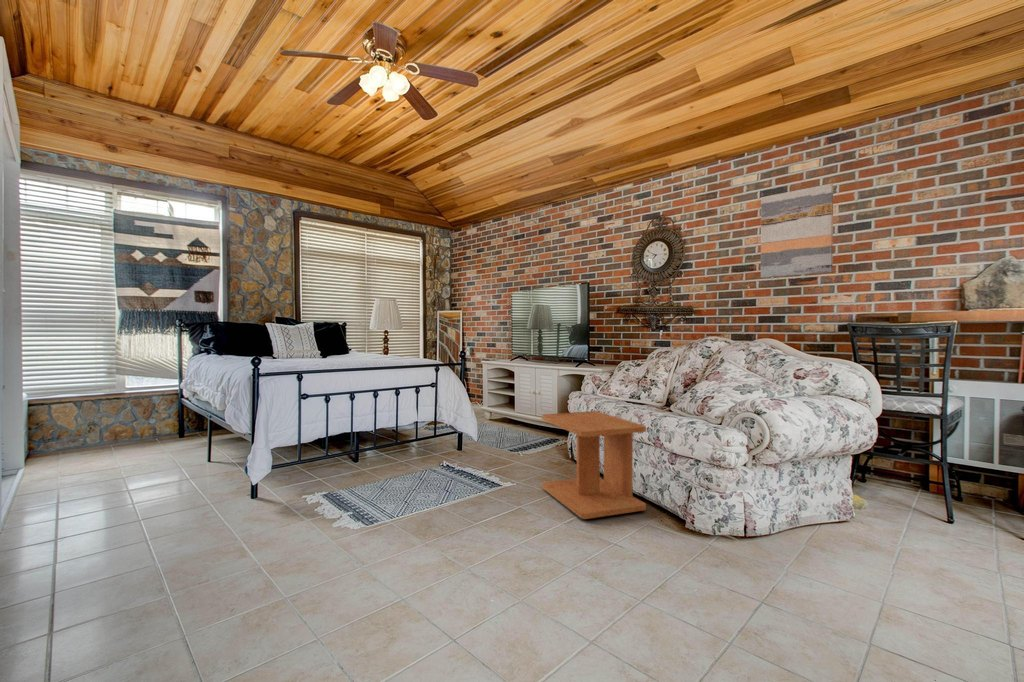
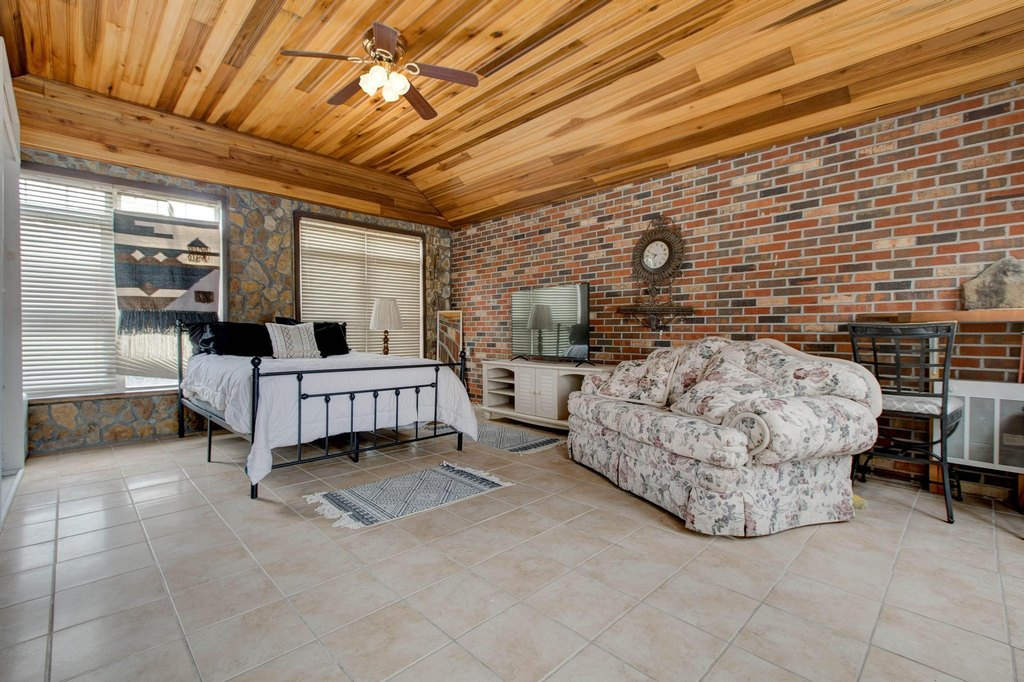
- wall art [760,182,834,279]
- side table [541,410,647,520]
